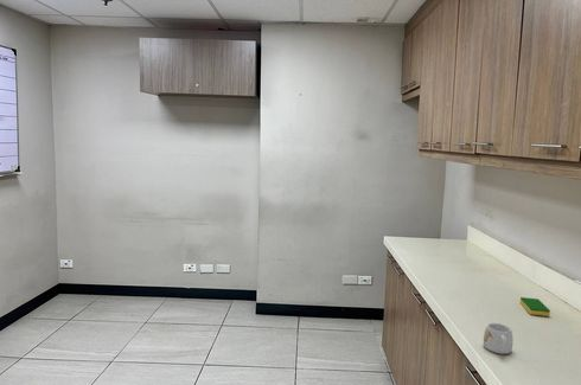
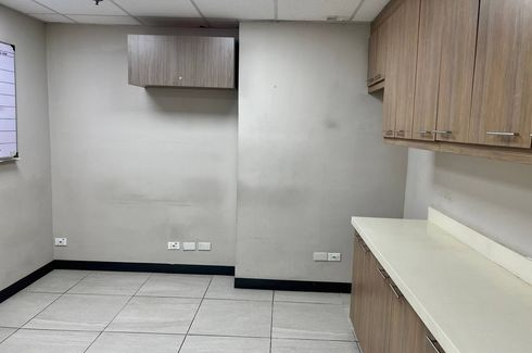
- dish sponge [519,296,551,317]
- mug [483,322,513,355]
